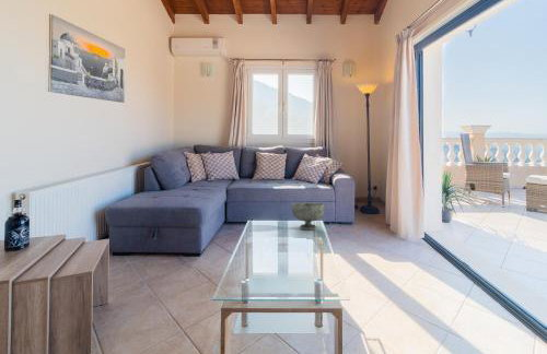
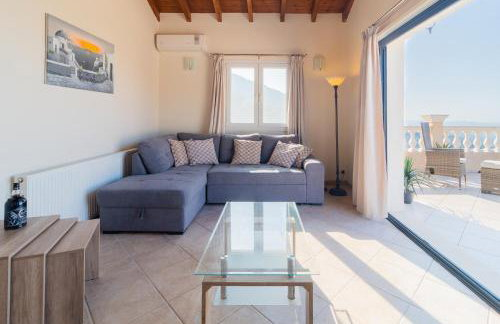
- decorative bowl [291,201,326,231]
